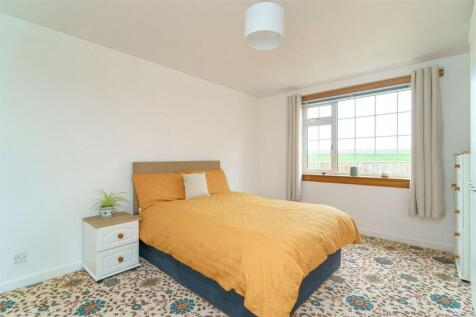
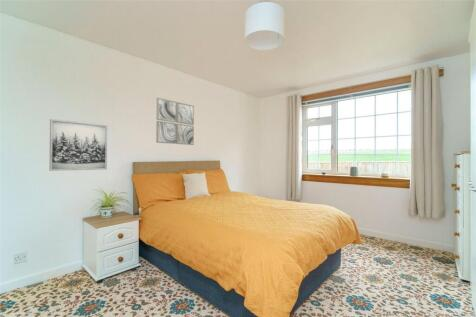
+ wall art [155,97,195,146]
+ wall art [48,118,108,172]
